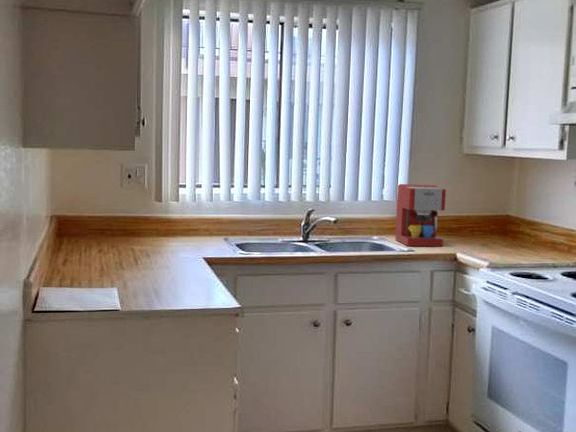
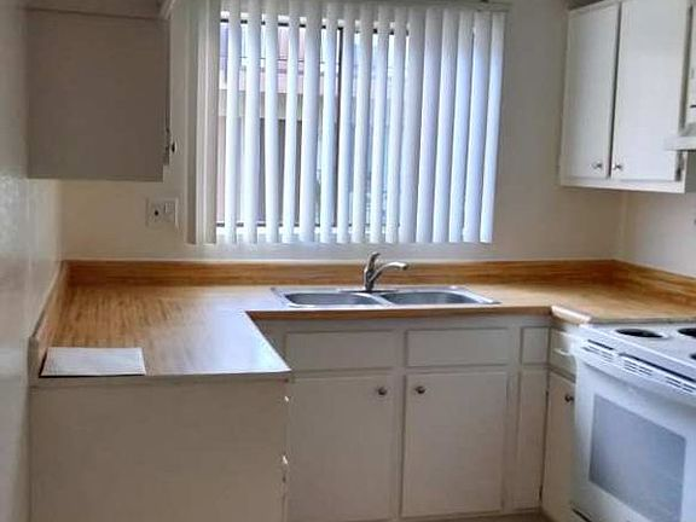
- coffee maker [394,183,448,247]
